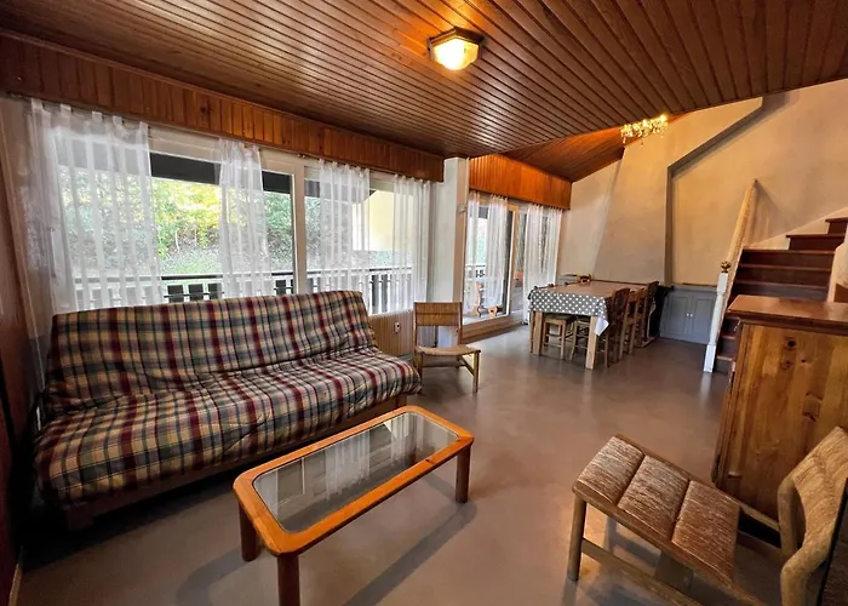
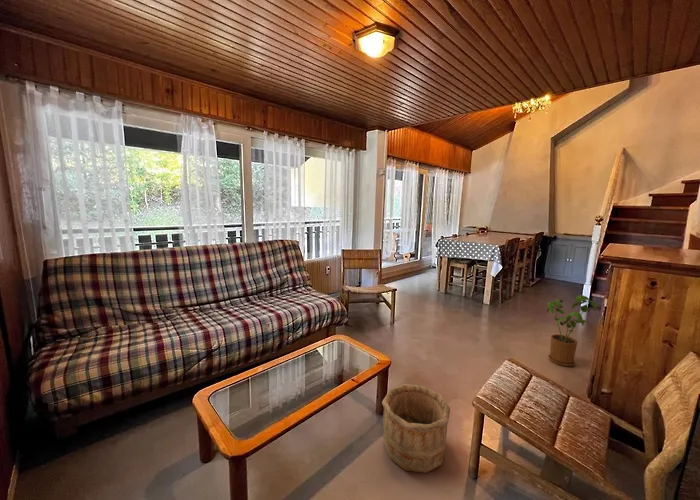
+ wooden bucket [381,383,451,474]
+ house plant [546,294,600,367]
